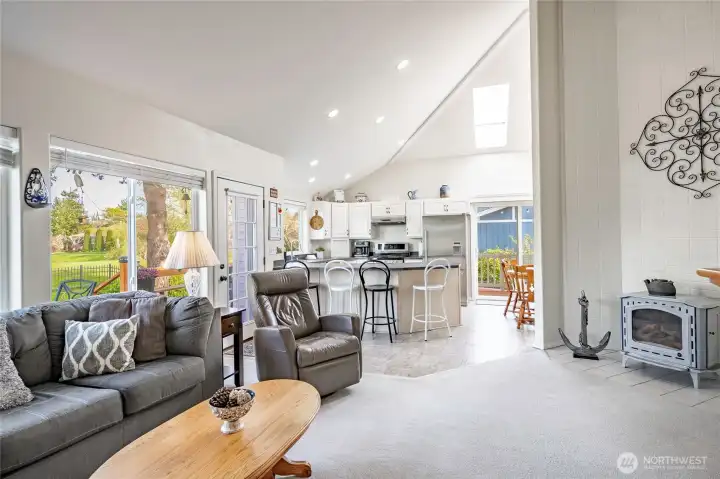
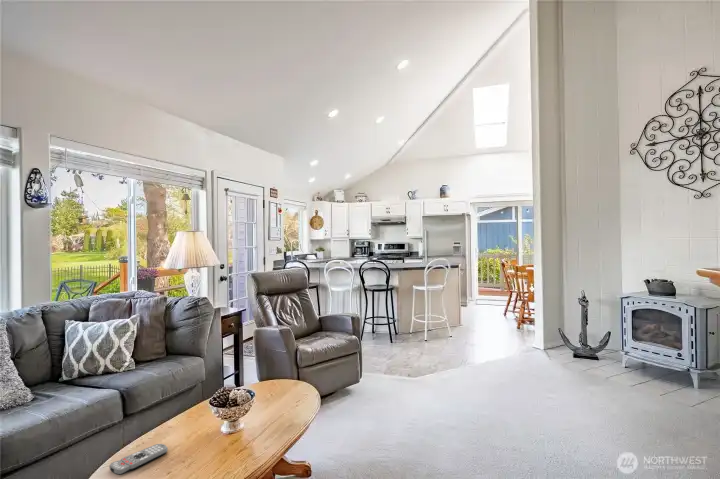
+ remote control [108,443,169,476]
